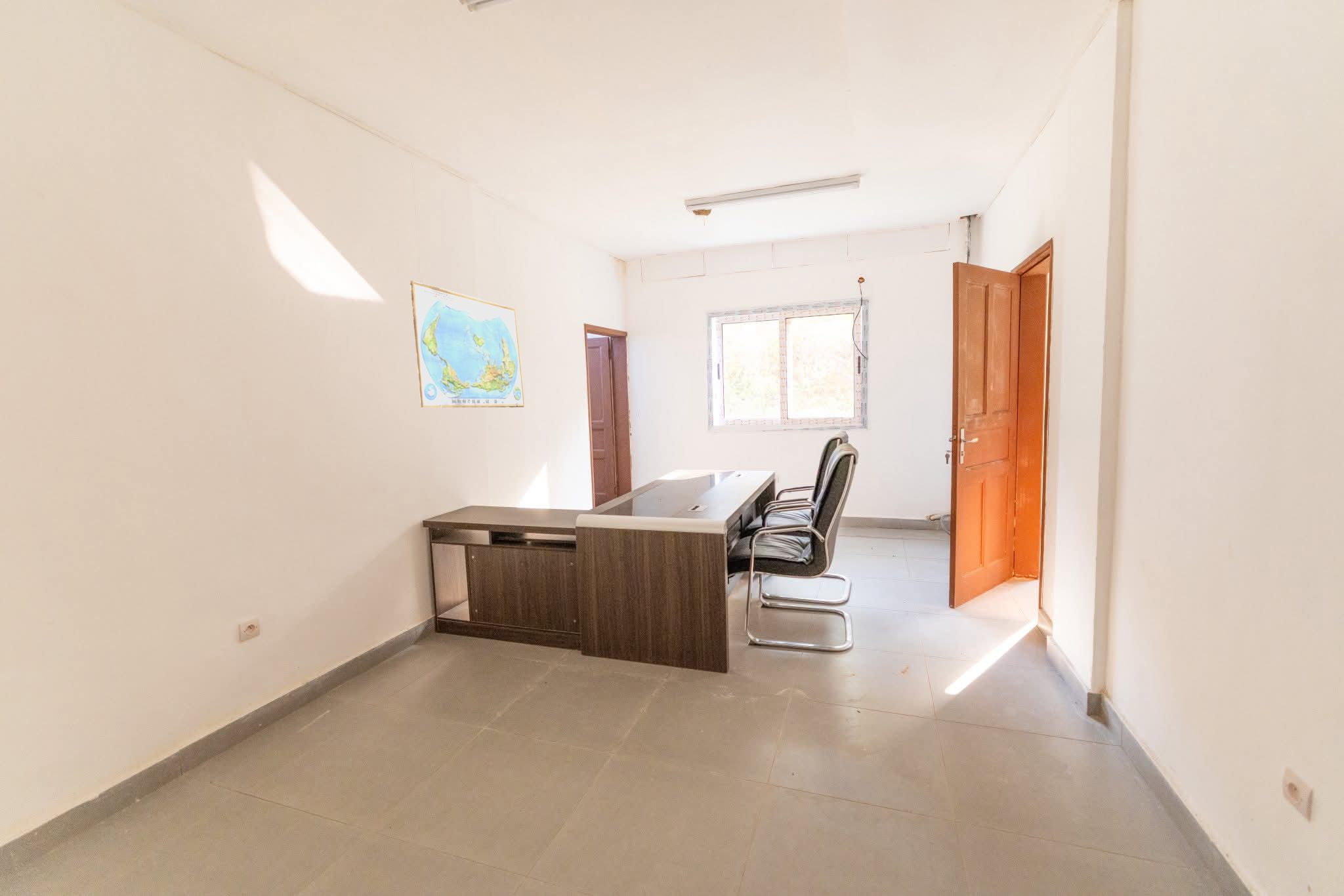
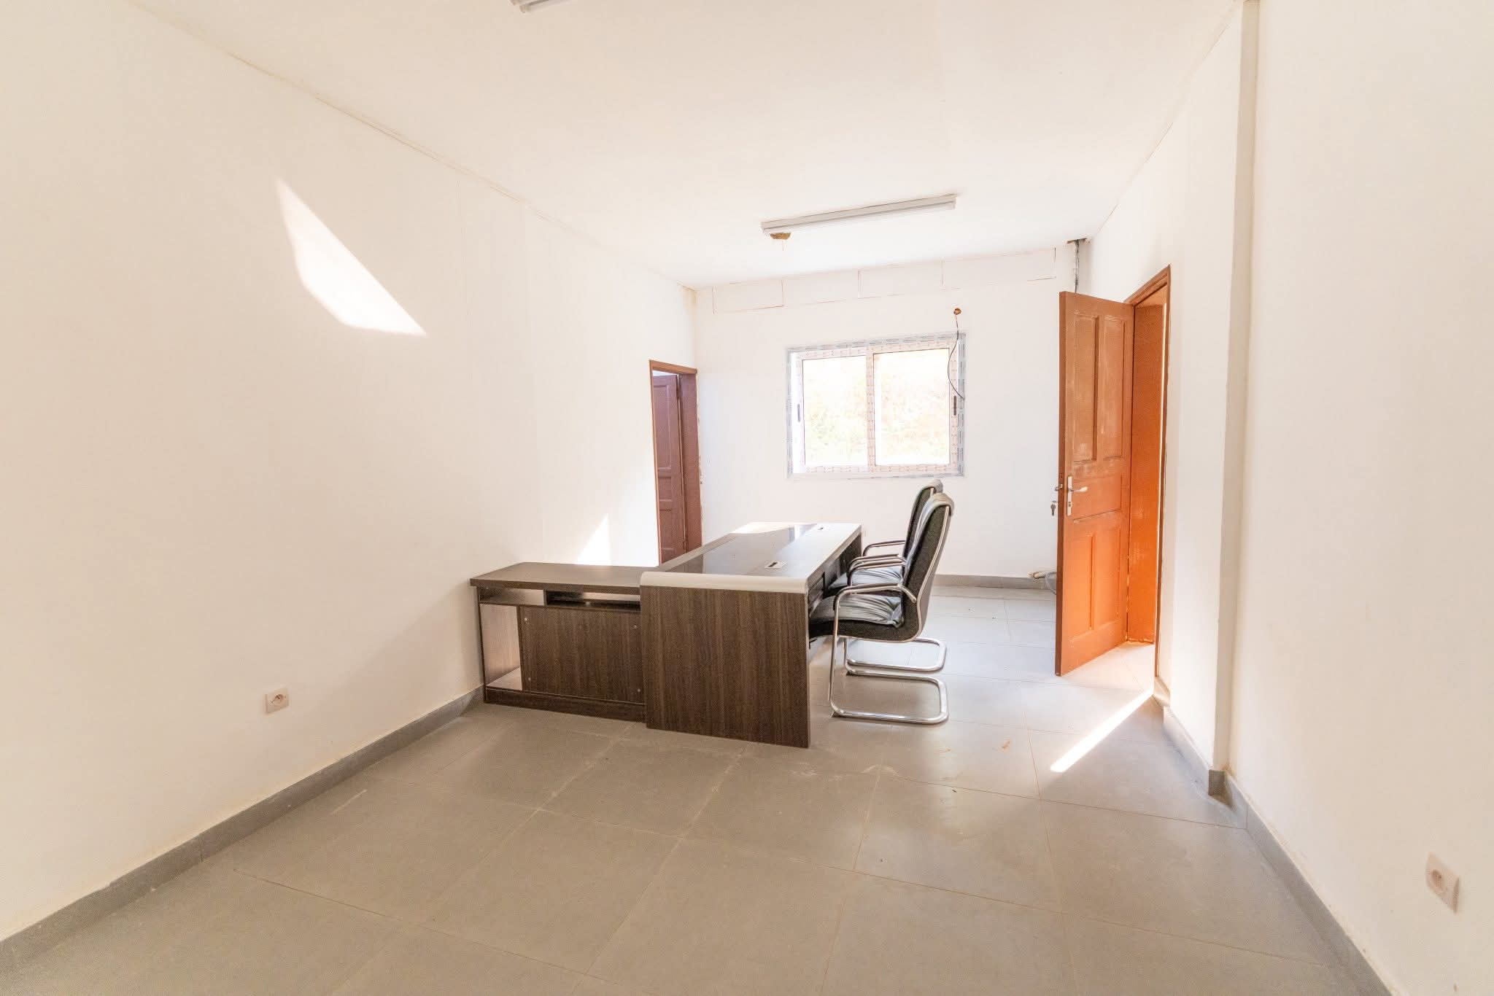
- world map [410,279,525,408]
